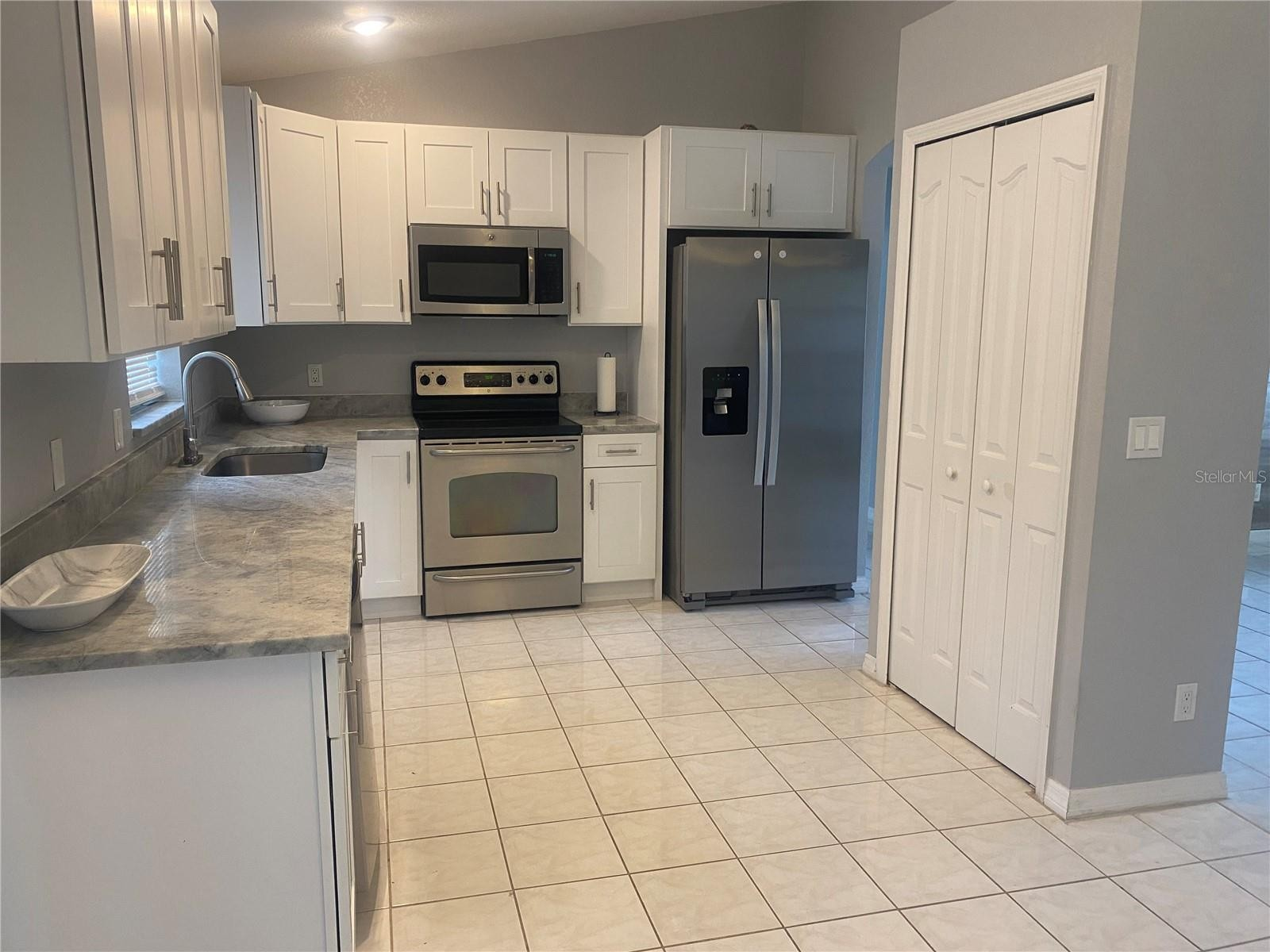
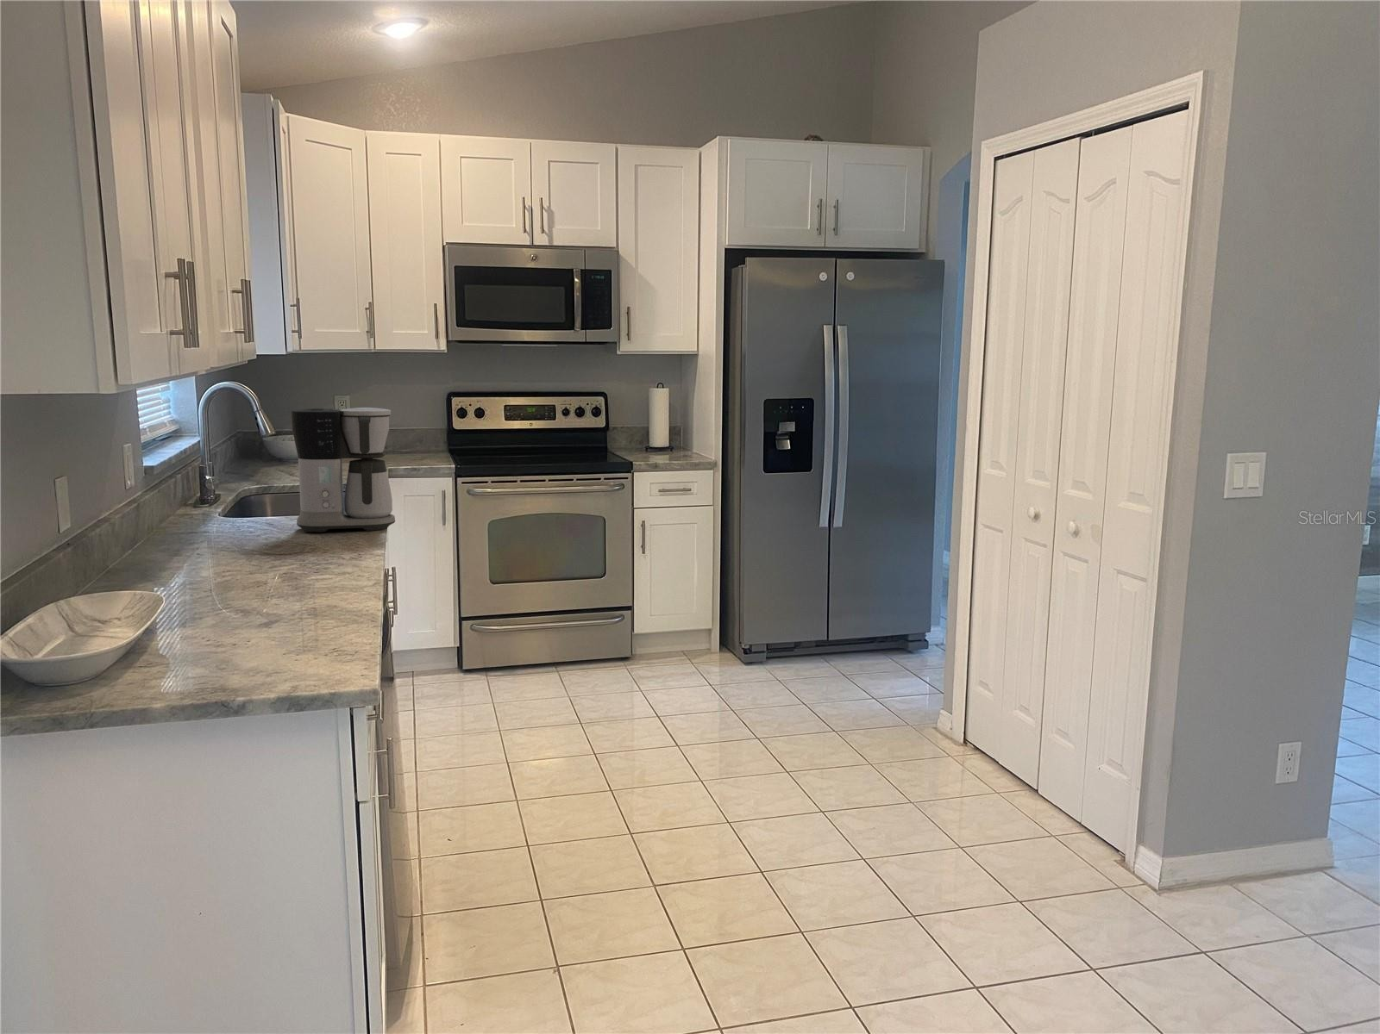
+ coffee maker [290,406,396,532]
